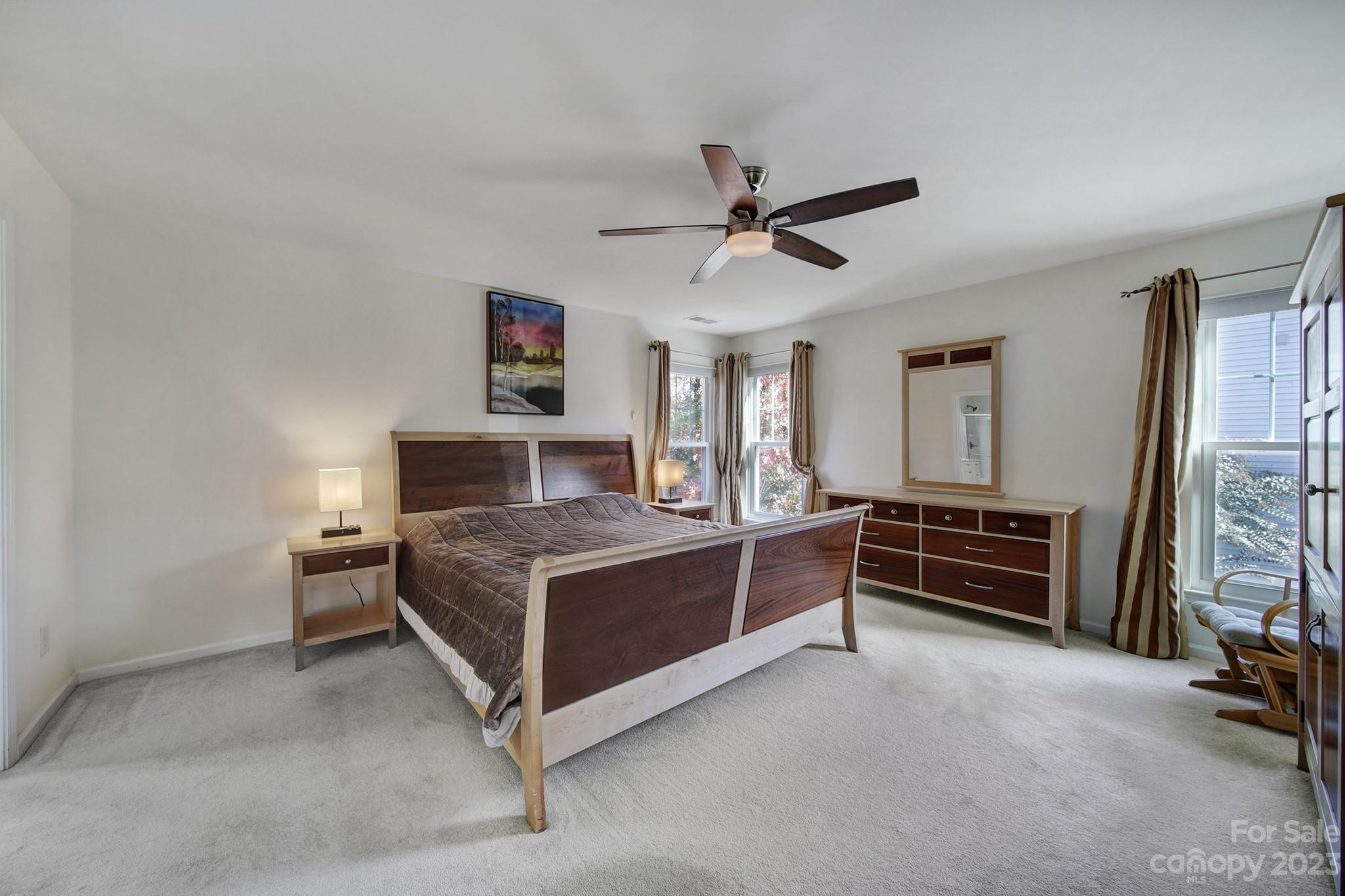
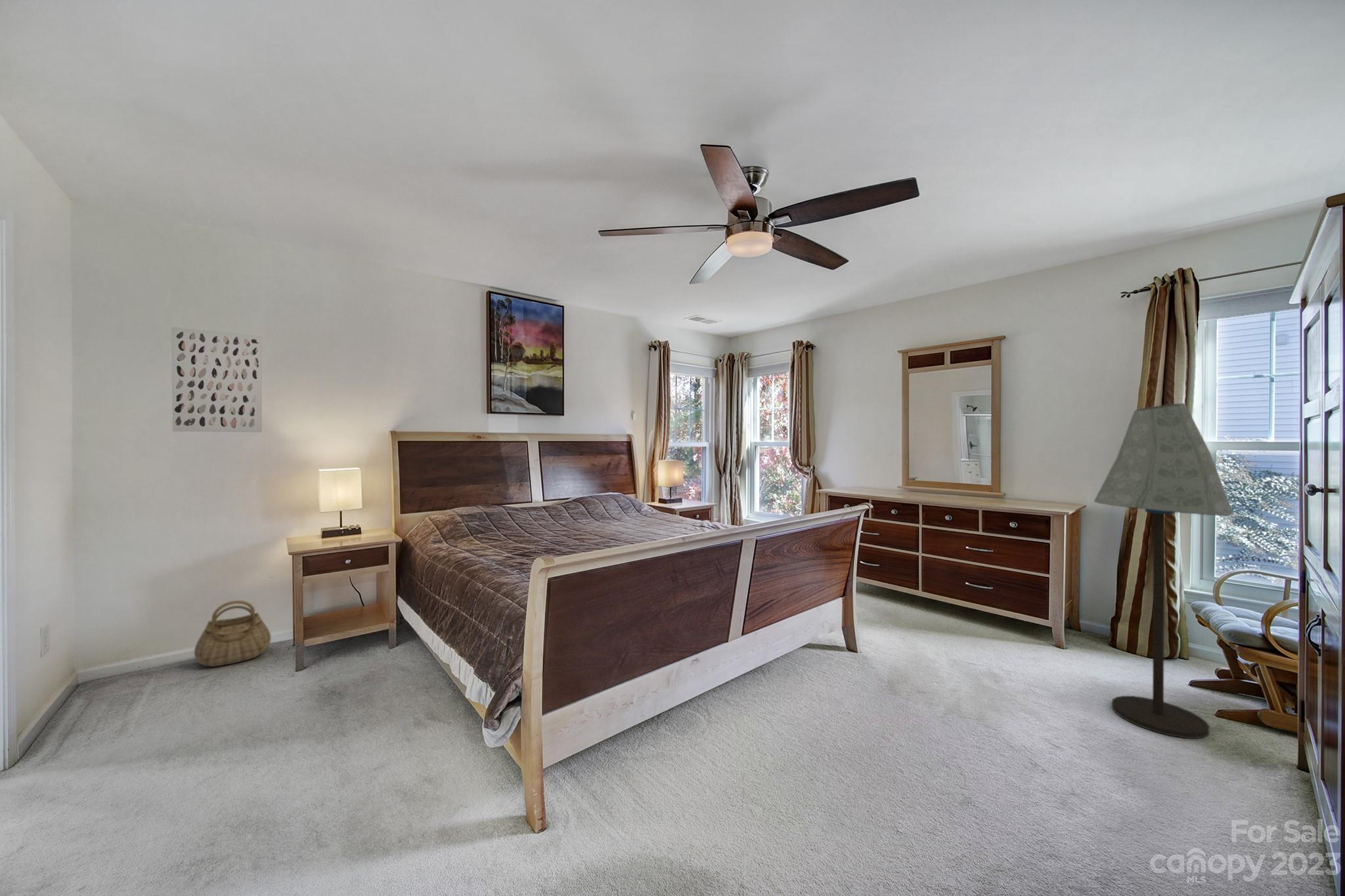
+ basket [194,600,271,668]
+ wall art [171,326,263,433]
+ floor lamp [1093,402,1235,739]
